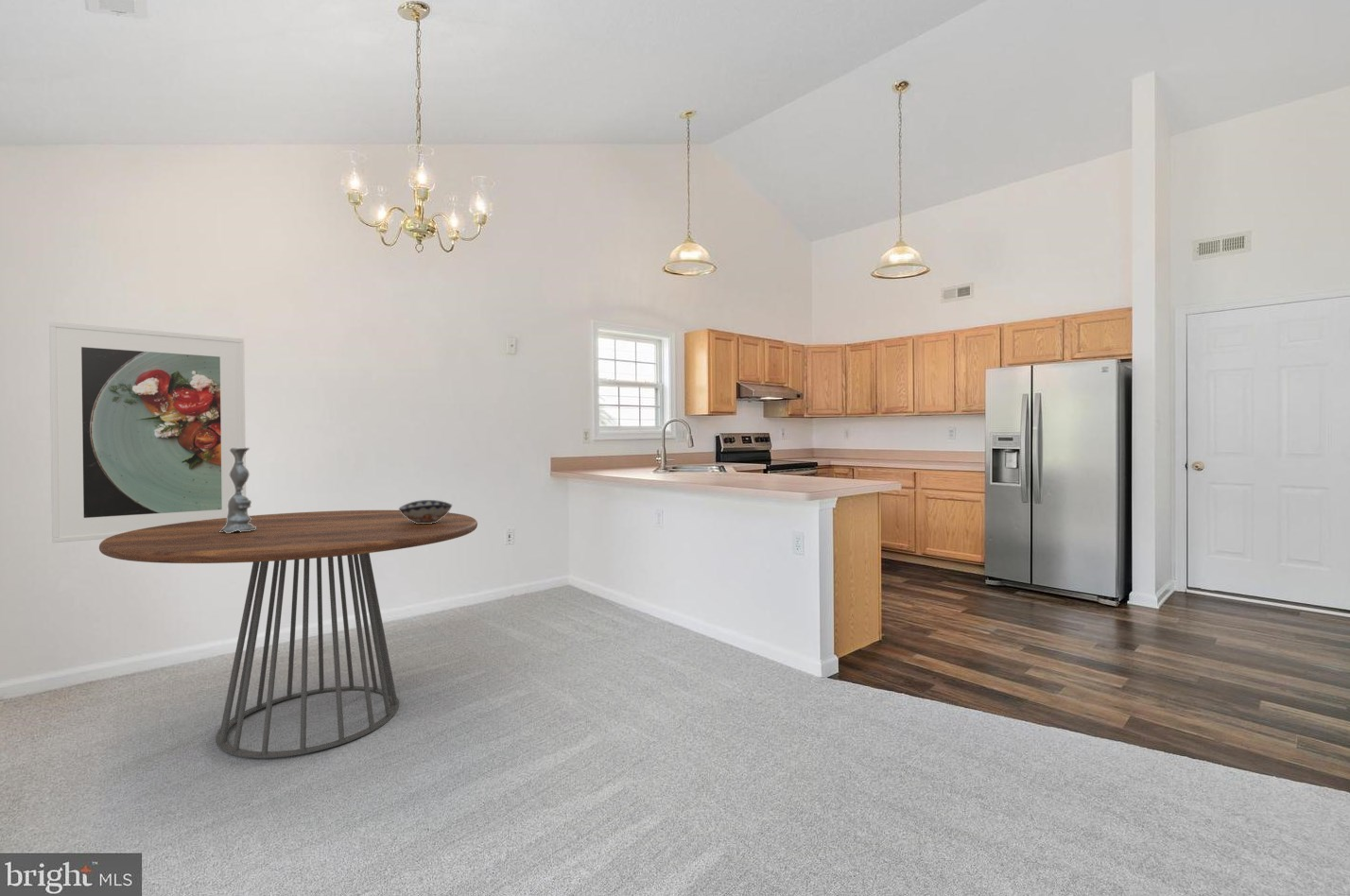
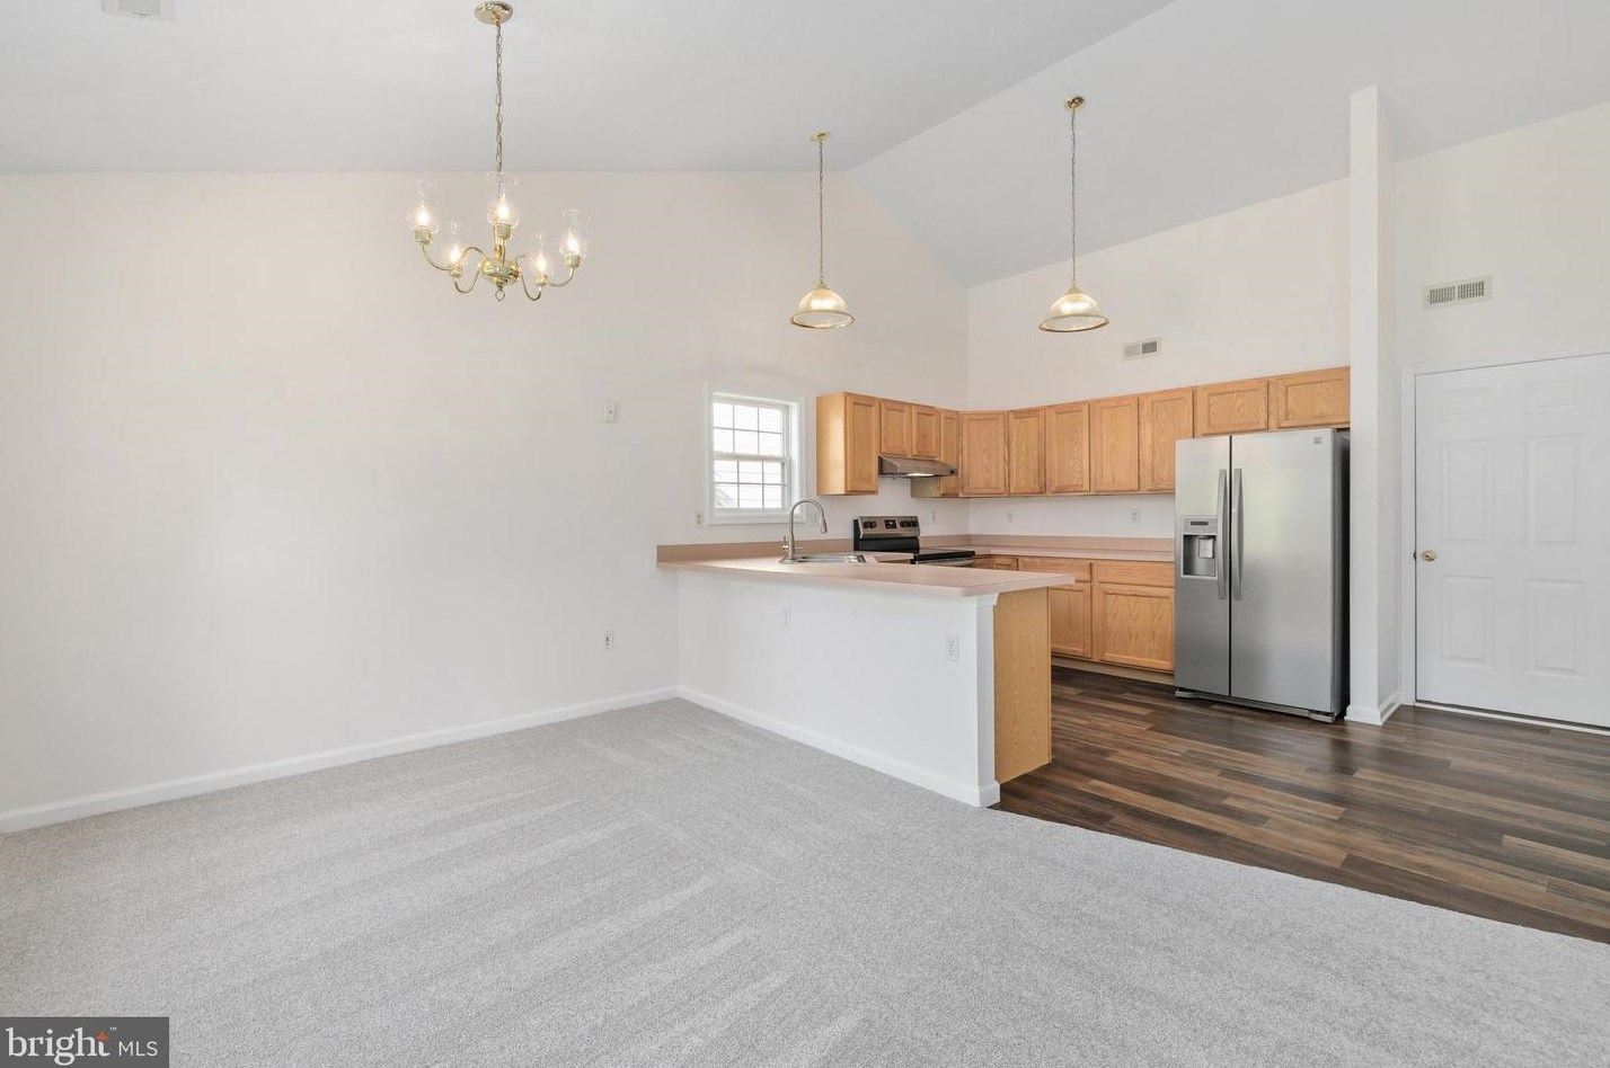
- decorative bowl [398,499,453,524]
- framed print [48,320,247,543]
- candlestick [219,447,256,533]
- dining table [98,509,478,759]
